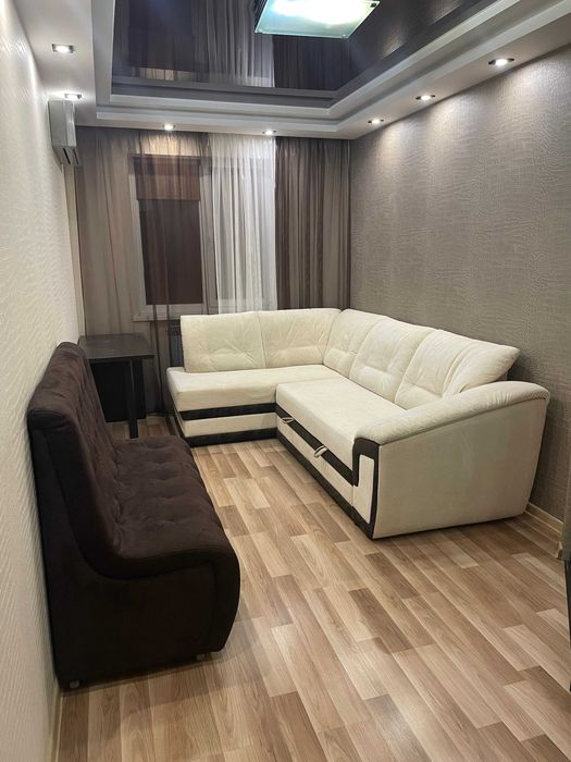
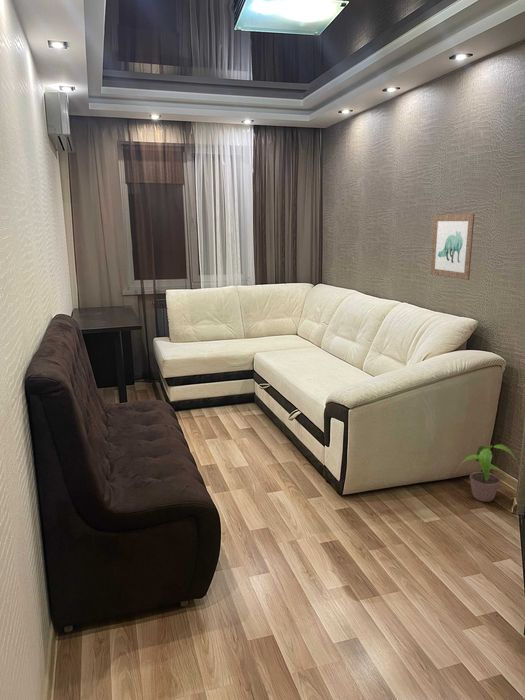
+ wall art [430,213,476,281]
+ potted plant [454,443,518,503]
